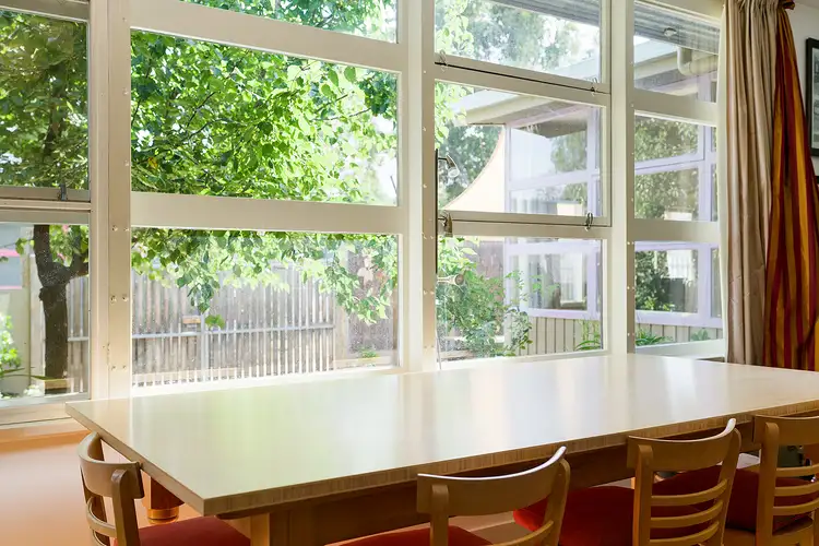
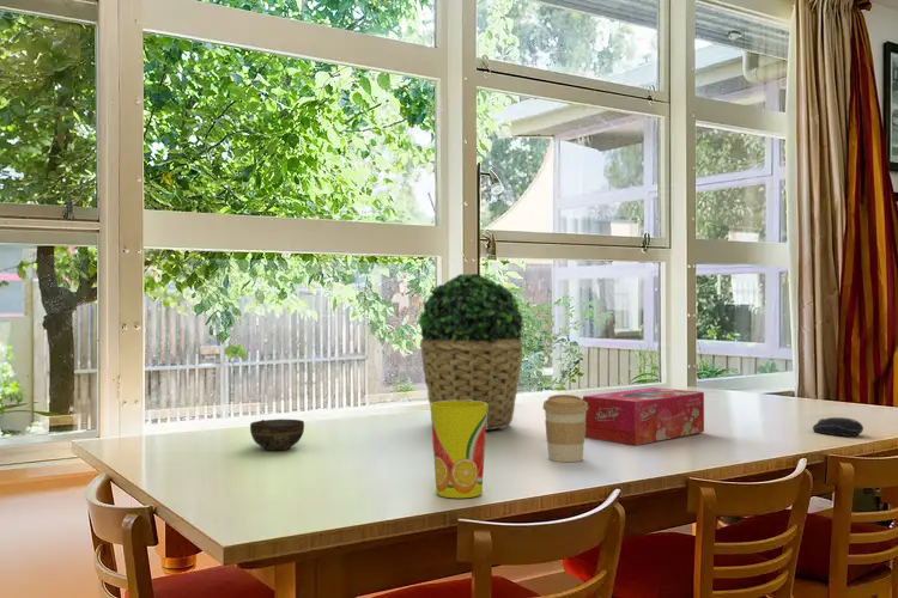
+ coffee cup [541,393,588,463]
+ cup [429,401,487,499]
+ potted plant [418,273,524,431]
+ computer mouse [812,416,864,438]
+ tissue box [582,386,705,446]
+ cup [249,417,305,452]
